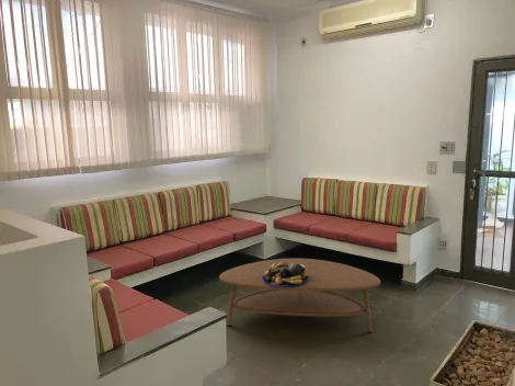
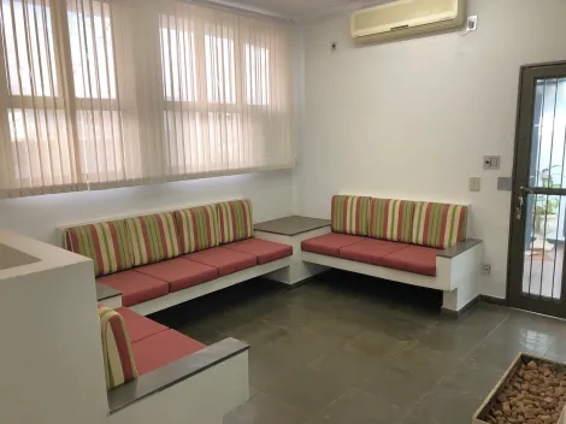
- fruit bowl [262,263,309,287]
- coffee table [218,258,381,333]
